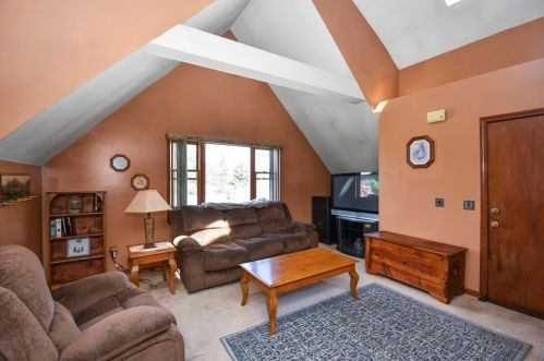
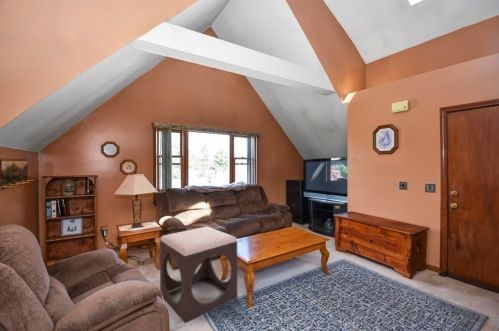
+ footstool [159,226,239,324]
